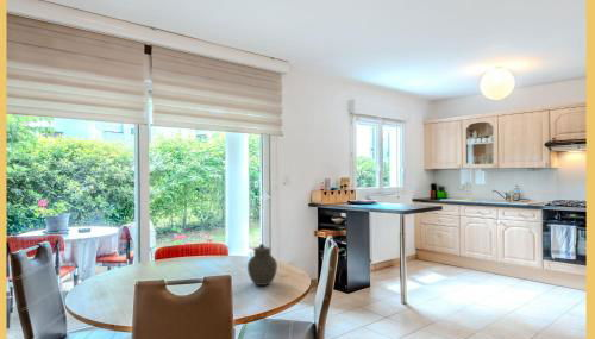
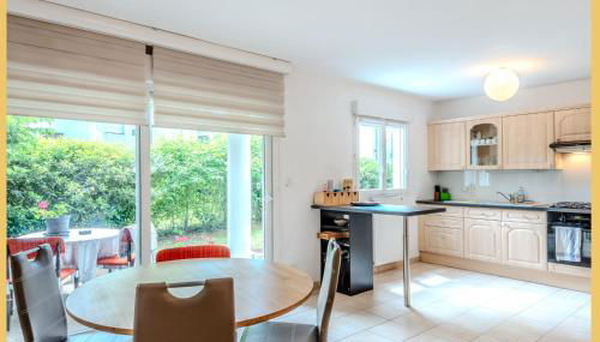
- jar [246,243,278,287]
